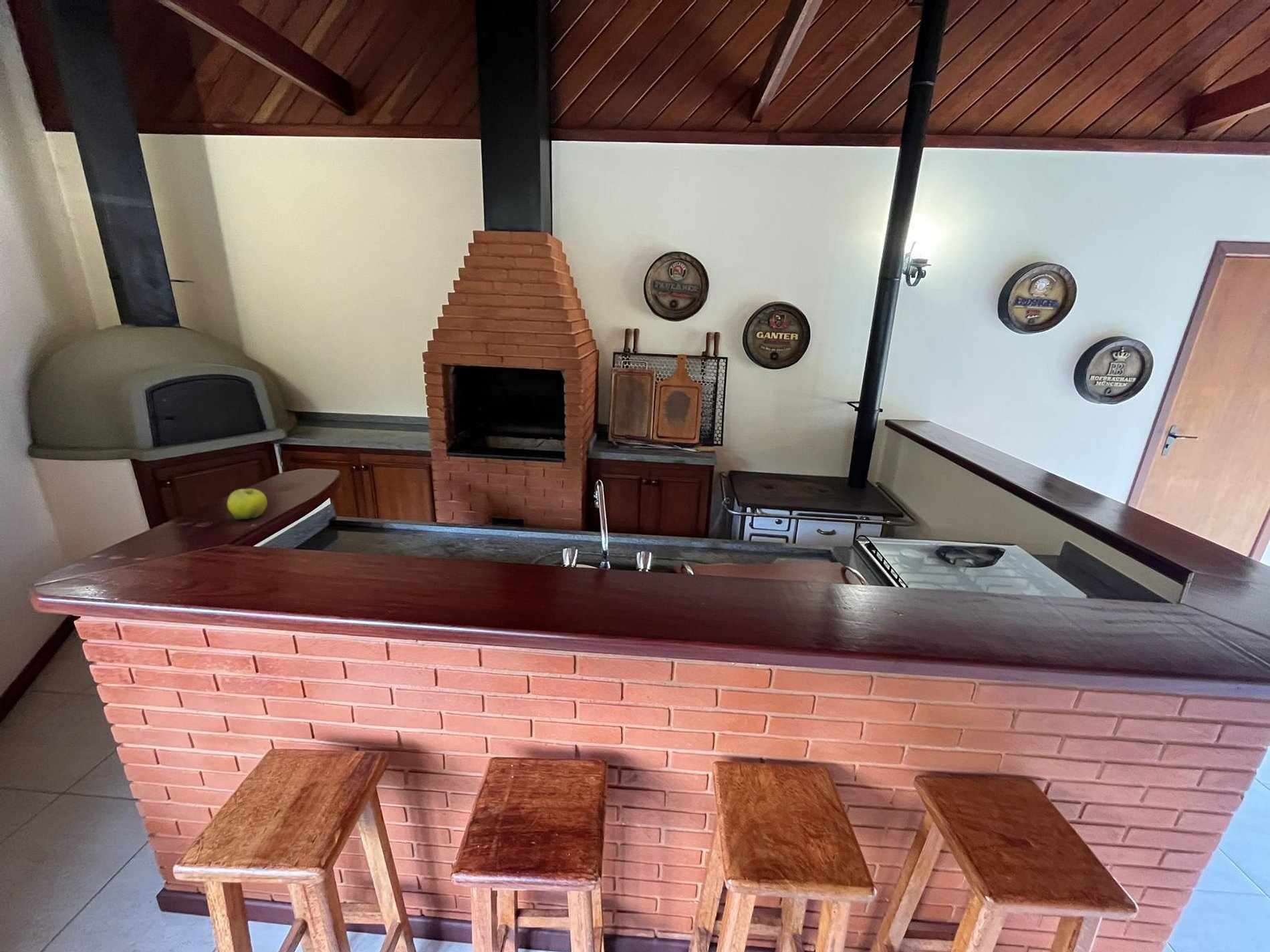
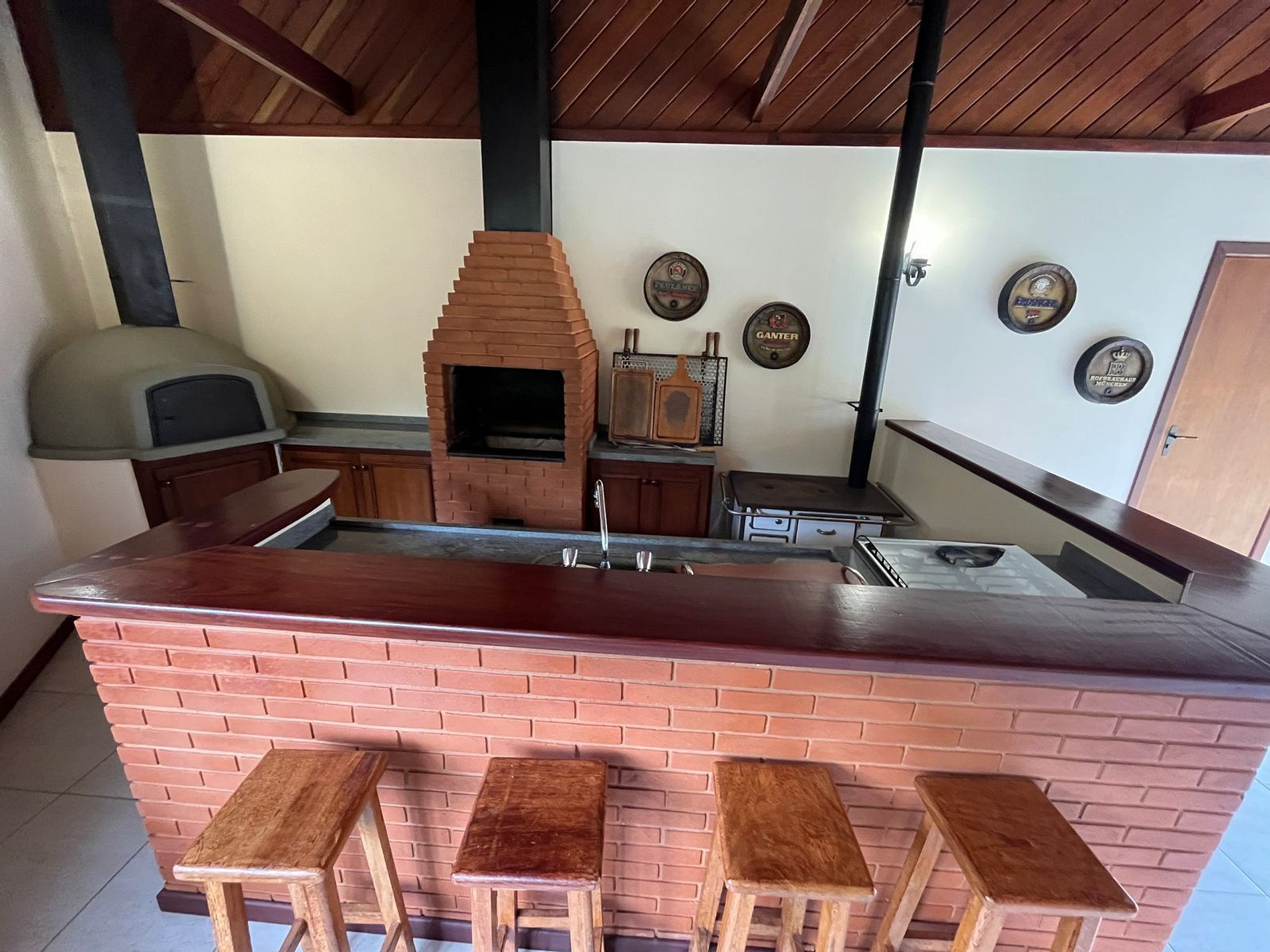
- fruit [227,488,268,520]
